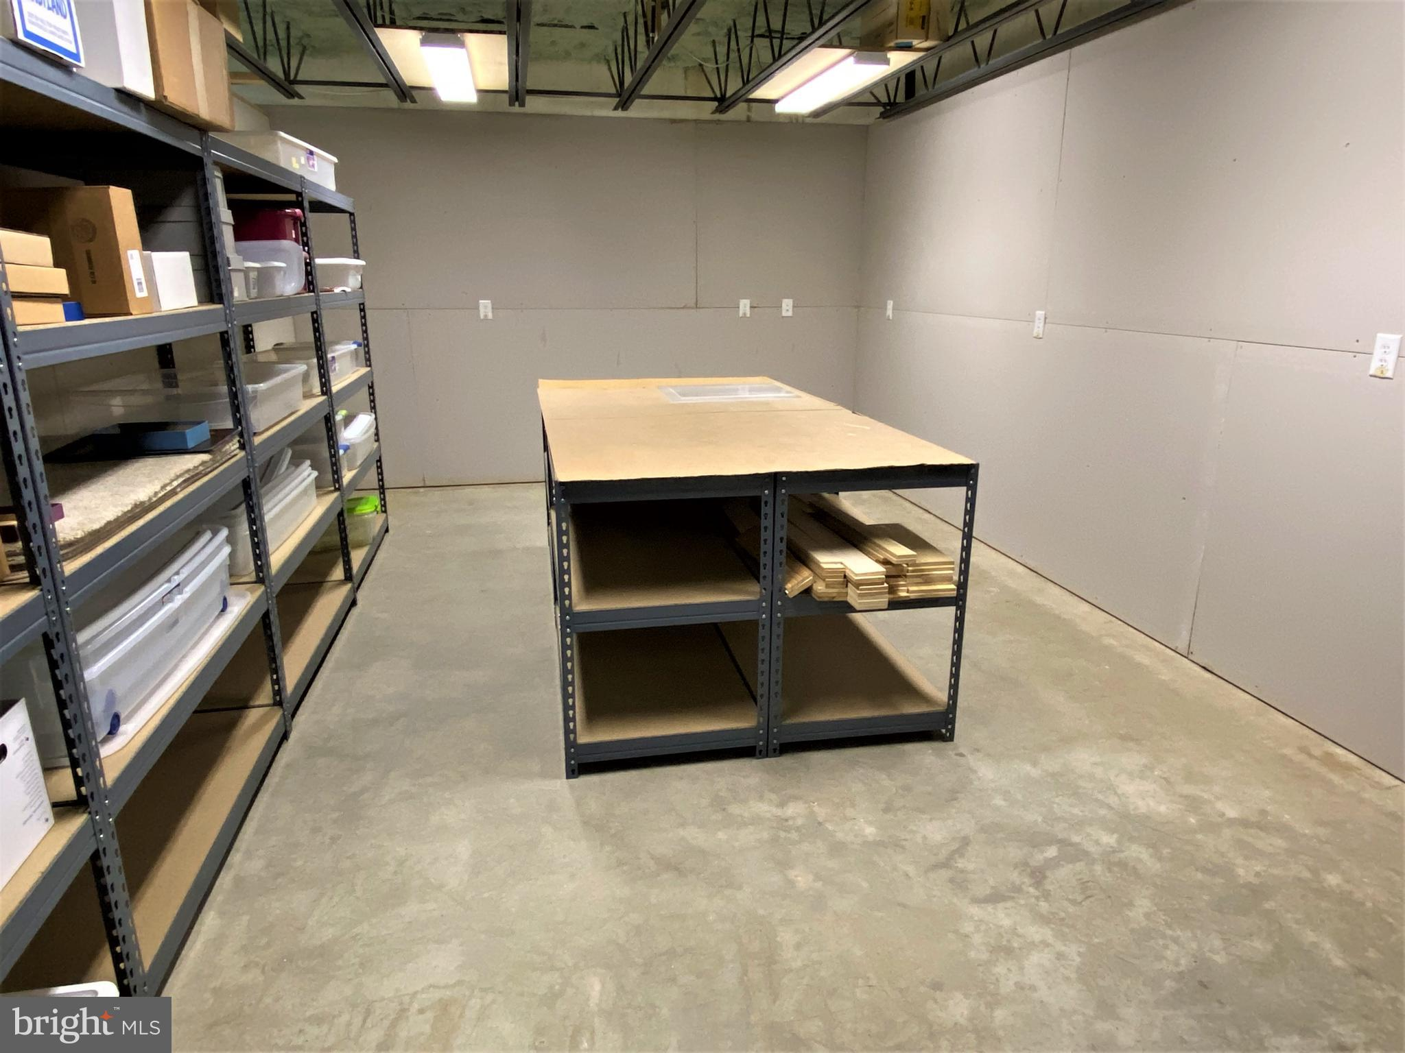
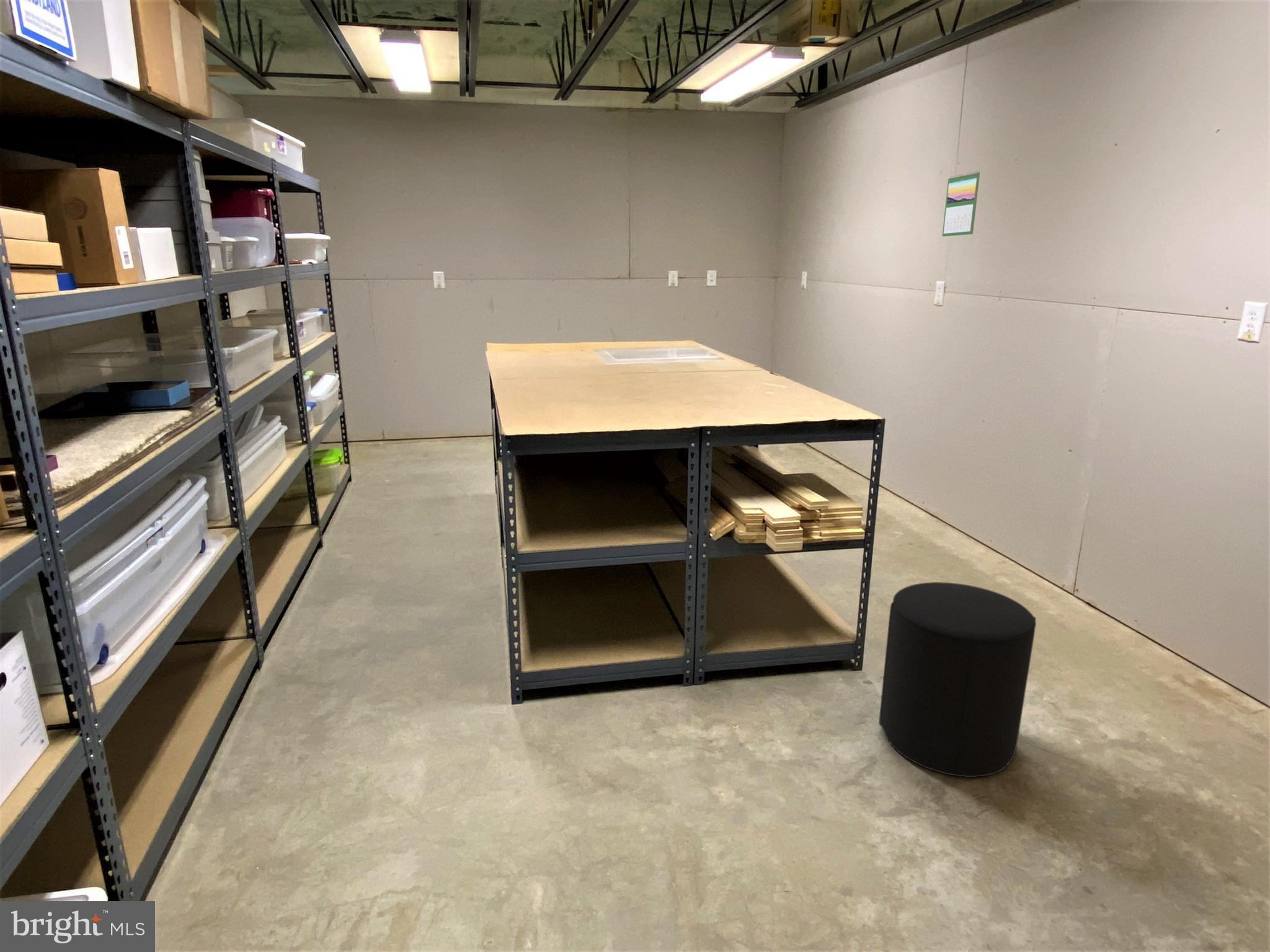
+ calendar [941,170,980,237]
+ stool [879,581,1037,778]
